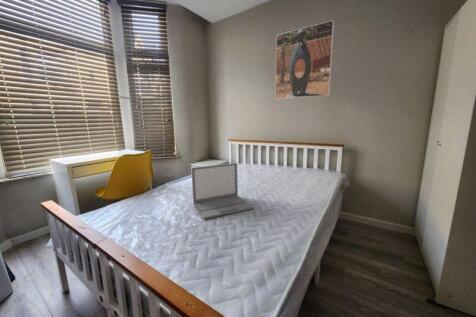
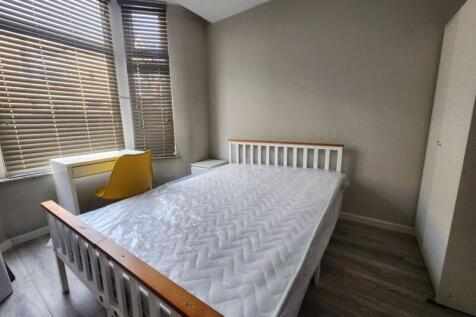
- laptop [190,162,254,220]
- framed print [274,19,335,100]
